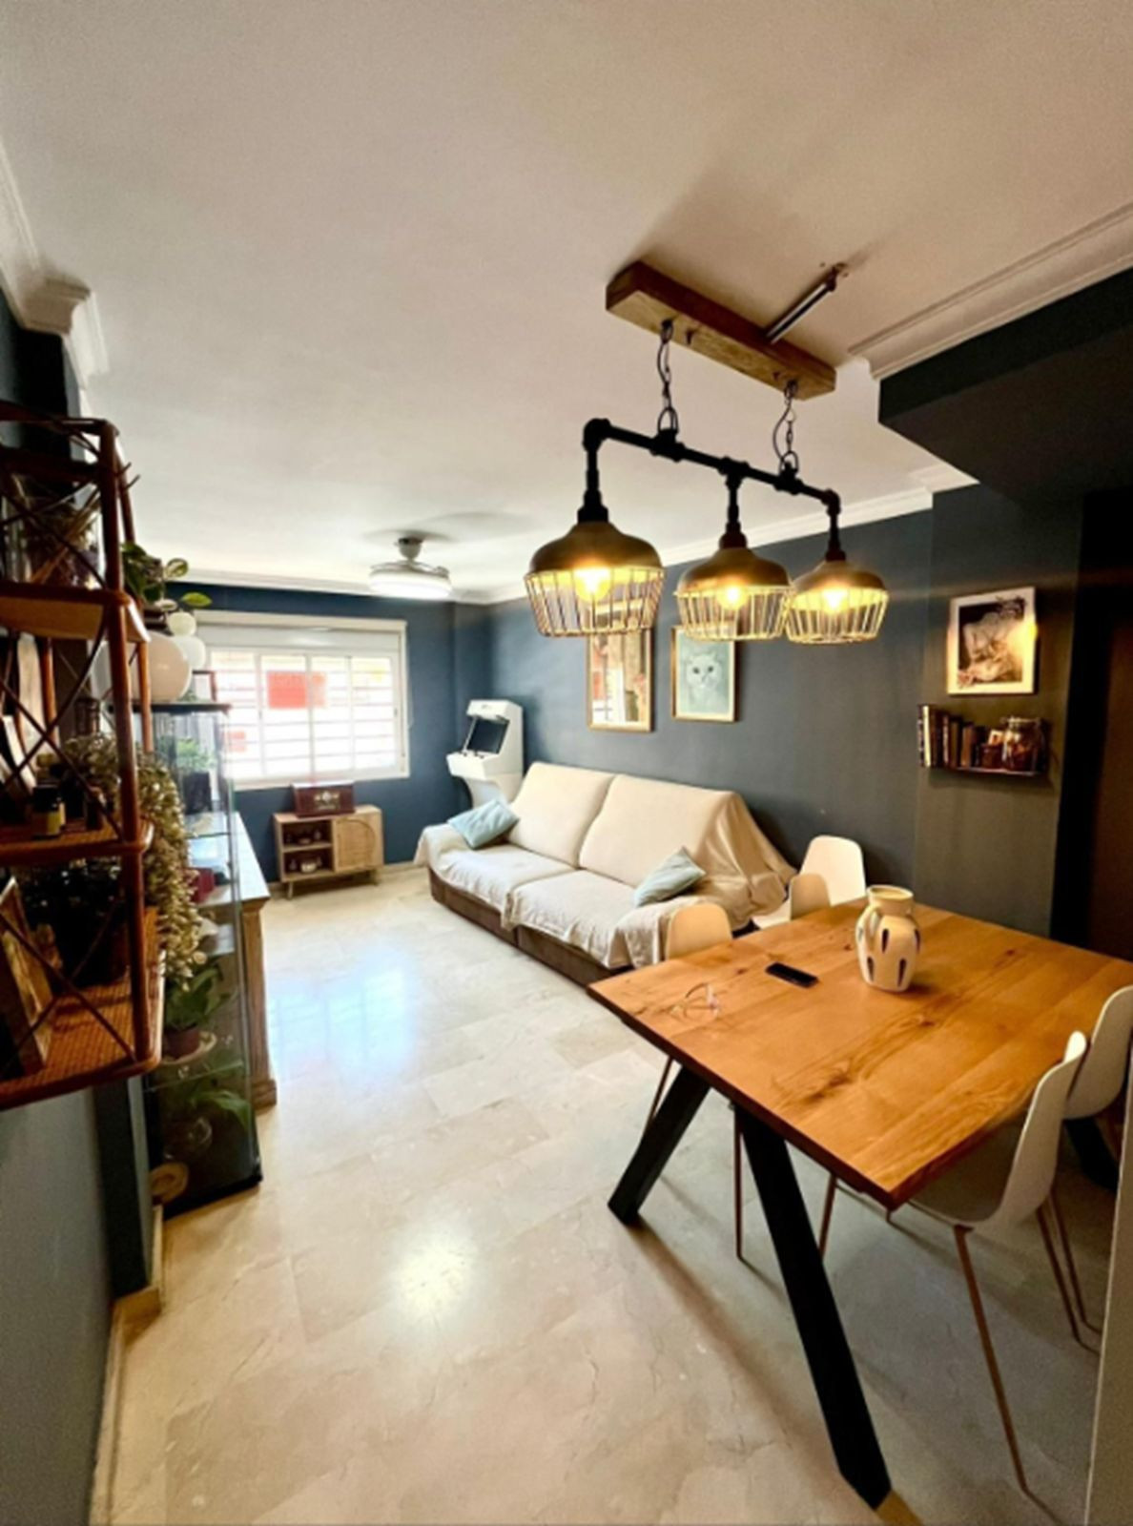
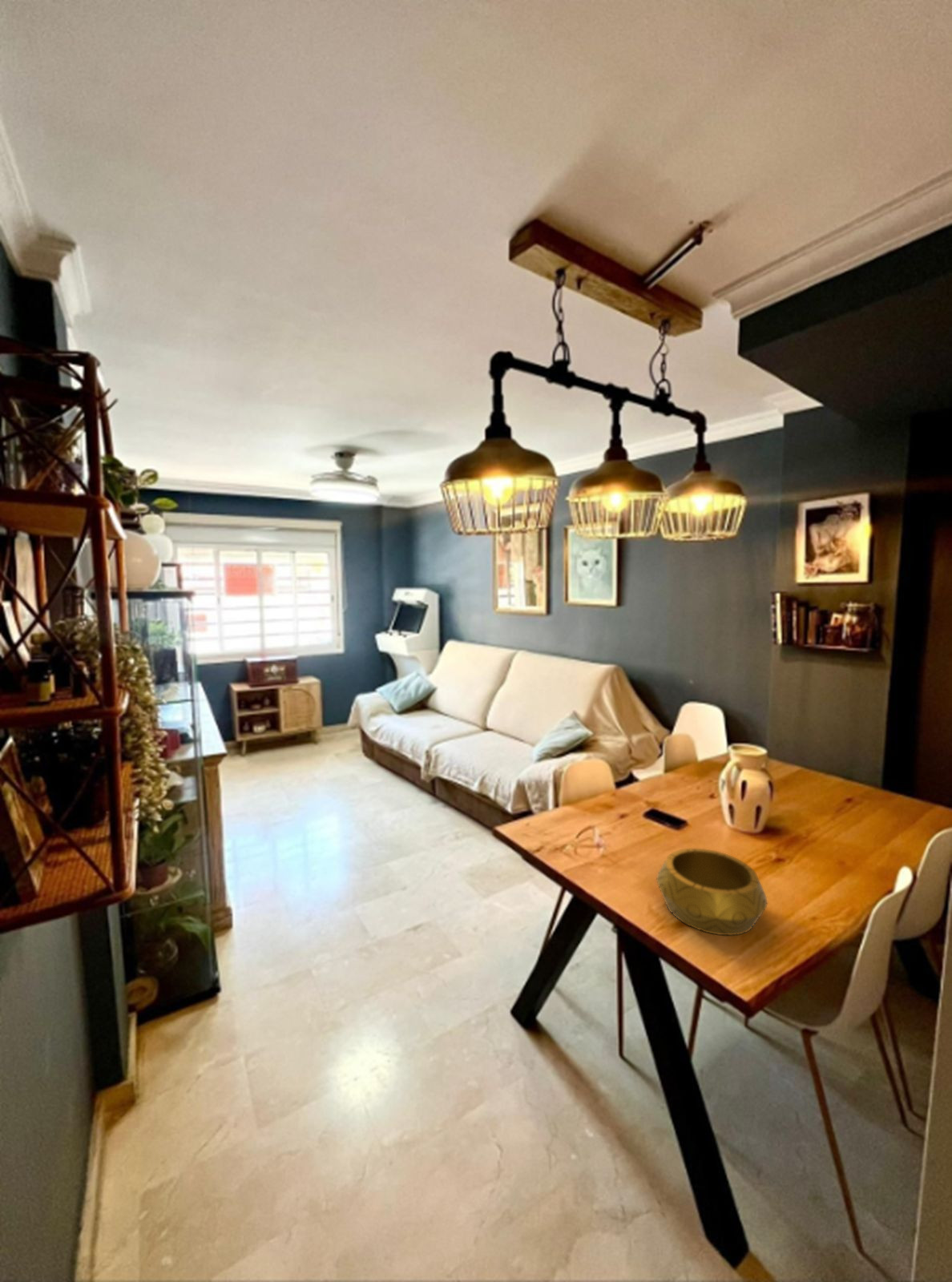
+ decorative bowl [656,848,768,936]
